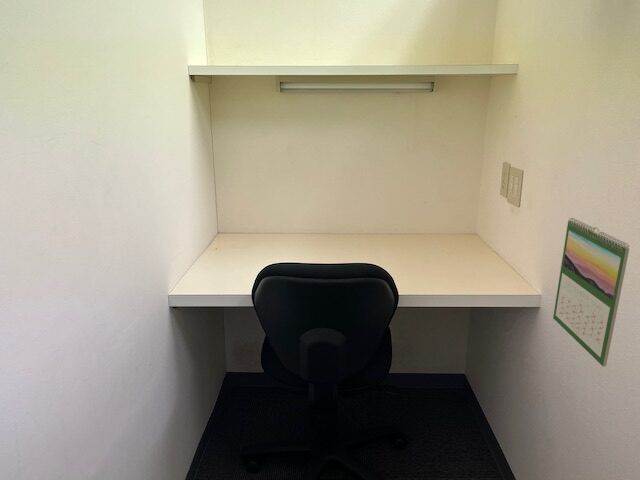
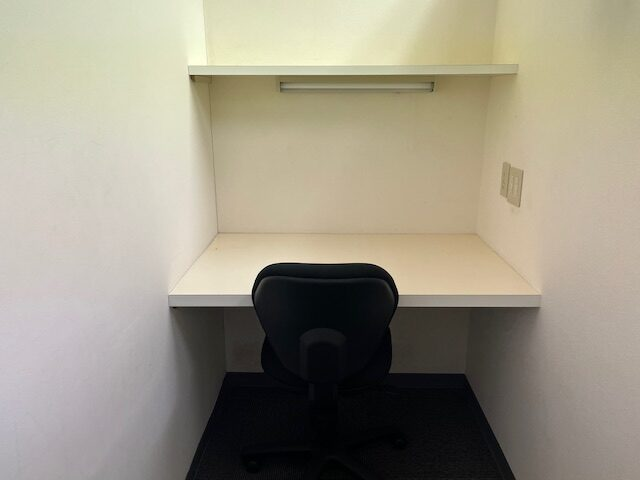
- calendar [552,217,630,367]
